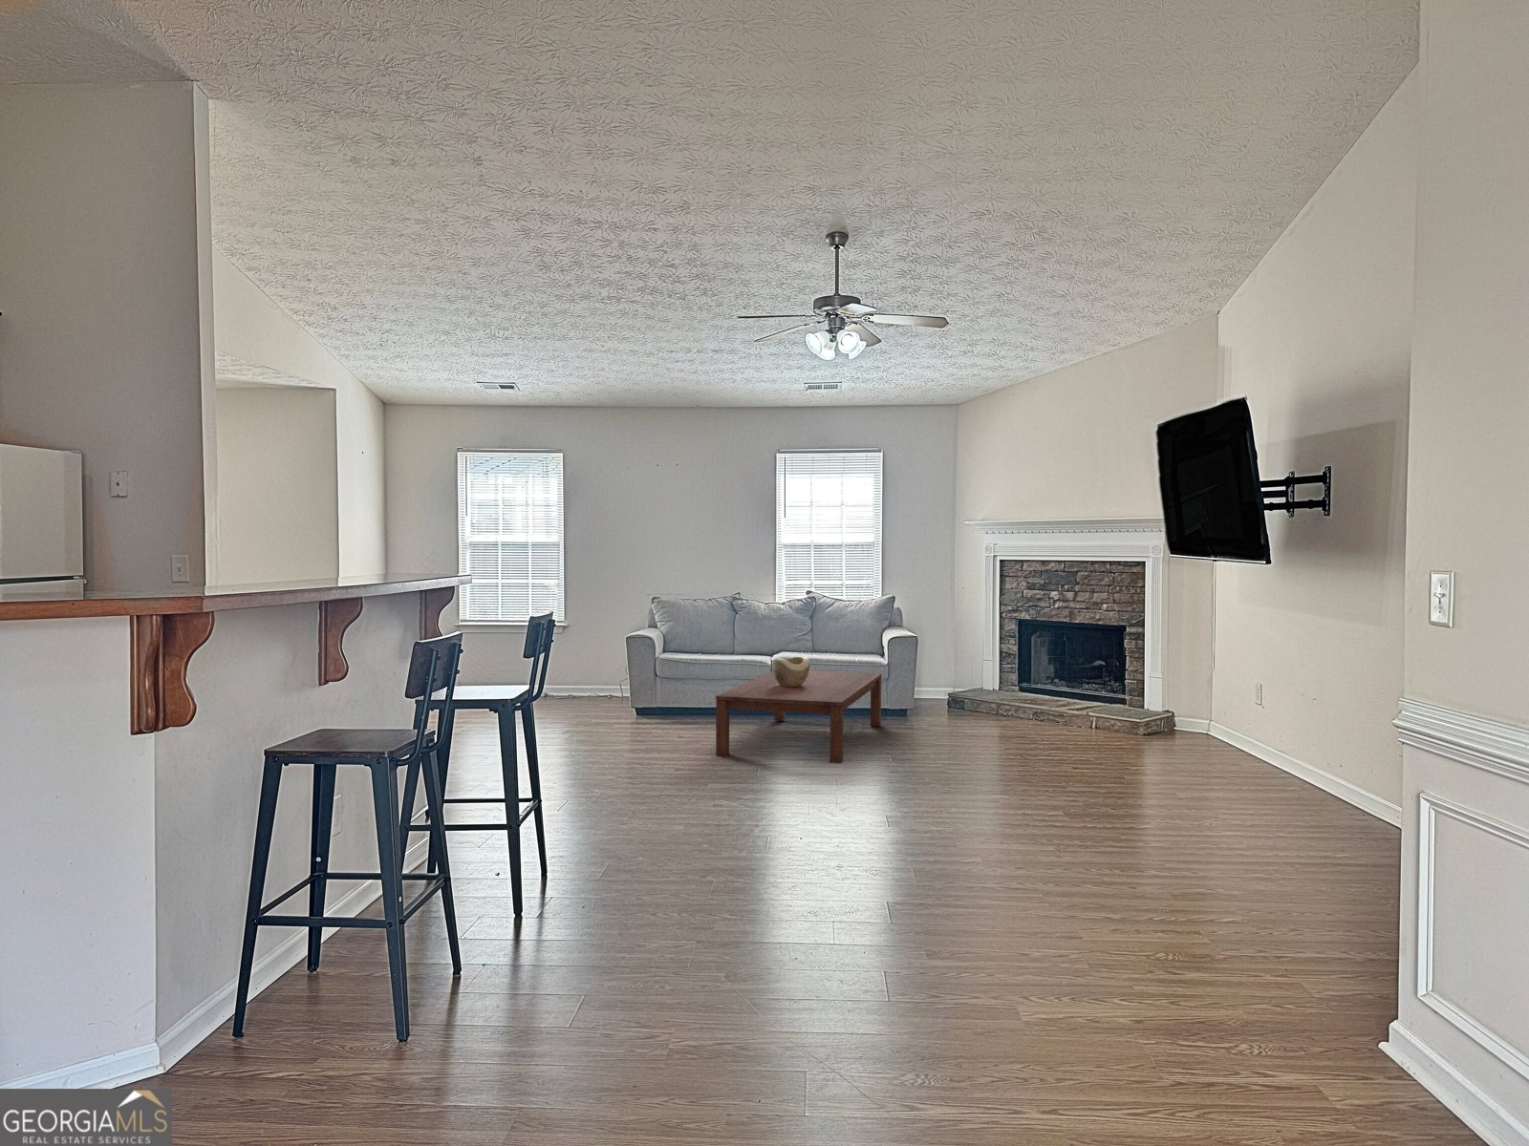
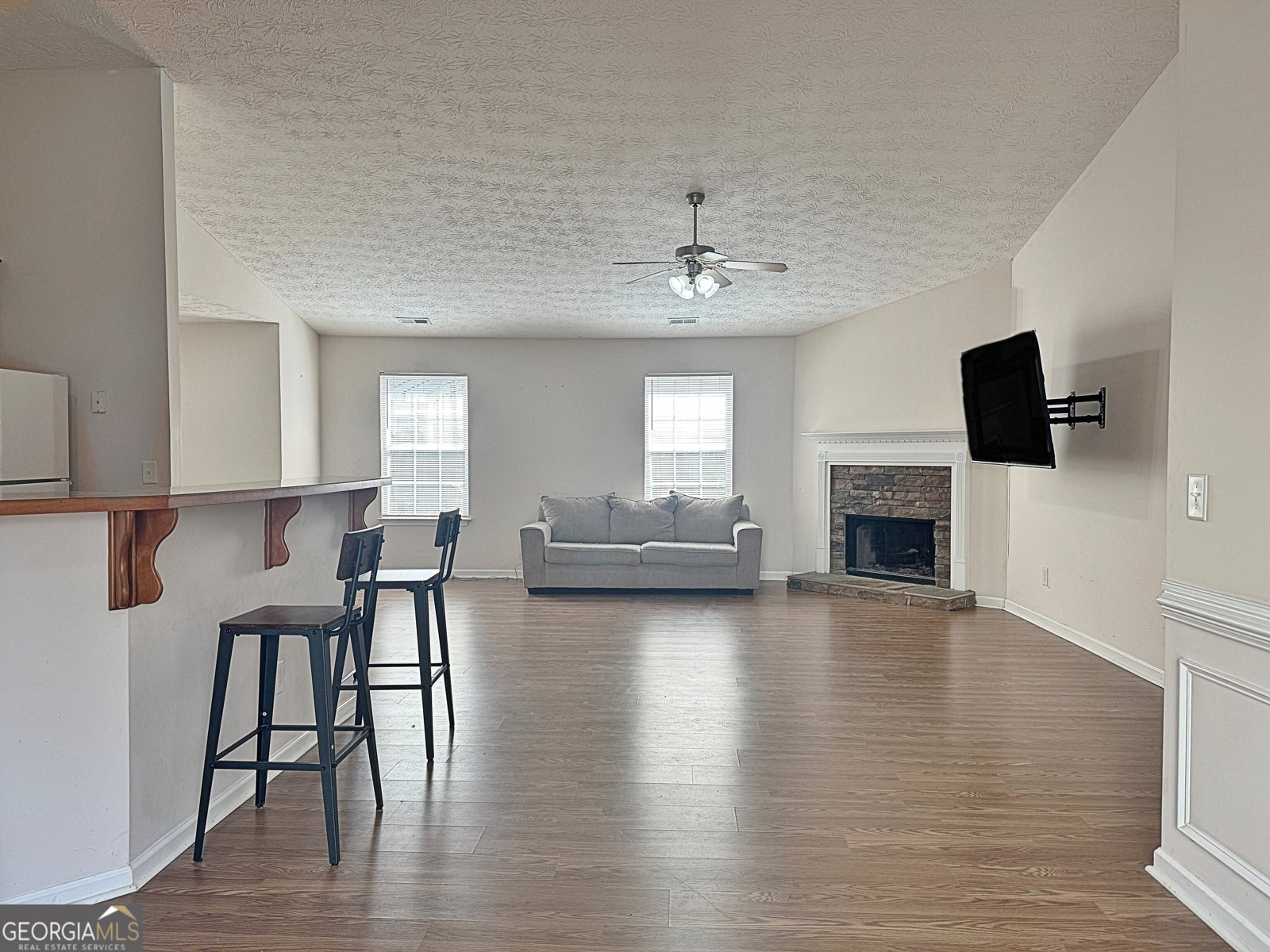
- coffee table [715,671,882,764]
- decorative bowl [772,656,810,686]
